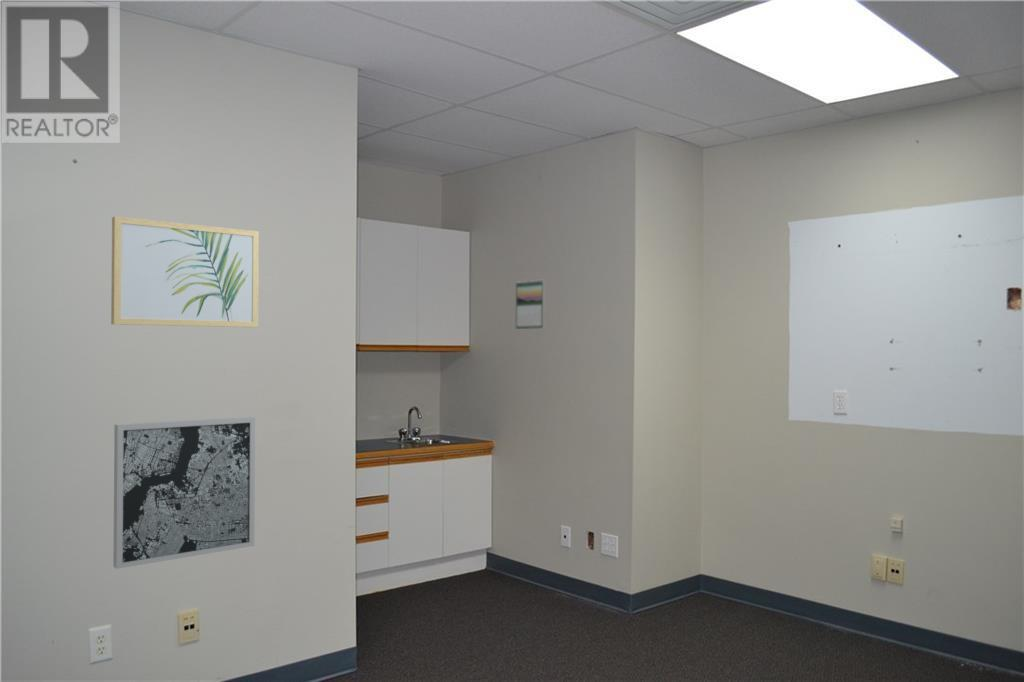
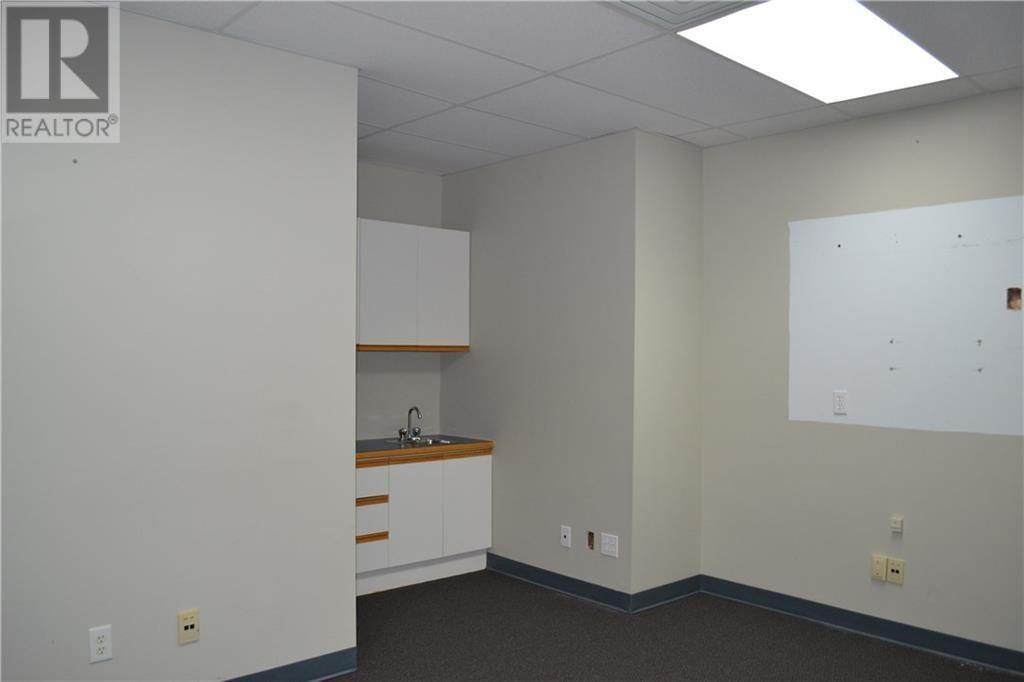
- wall art [112,416,256,570]
- calendar [515,279,545,330]
- wall art [110,216,260,328]
